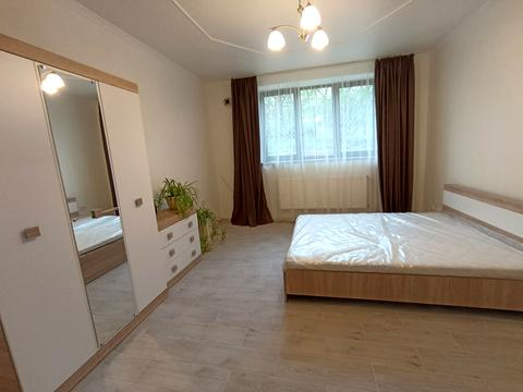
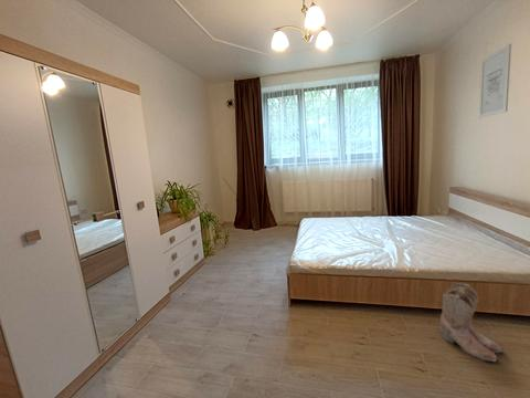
+ wall art [478,42,512,119]
+ boots [439,282,505,363]
